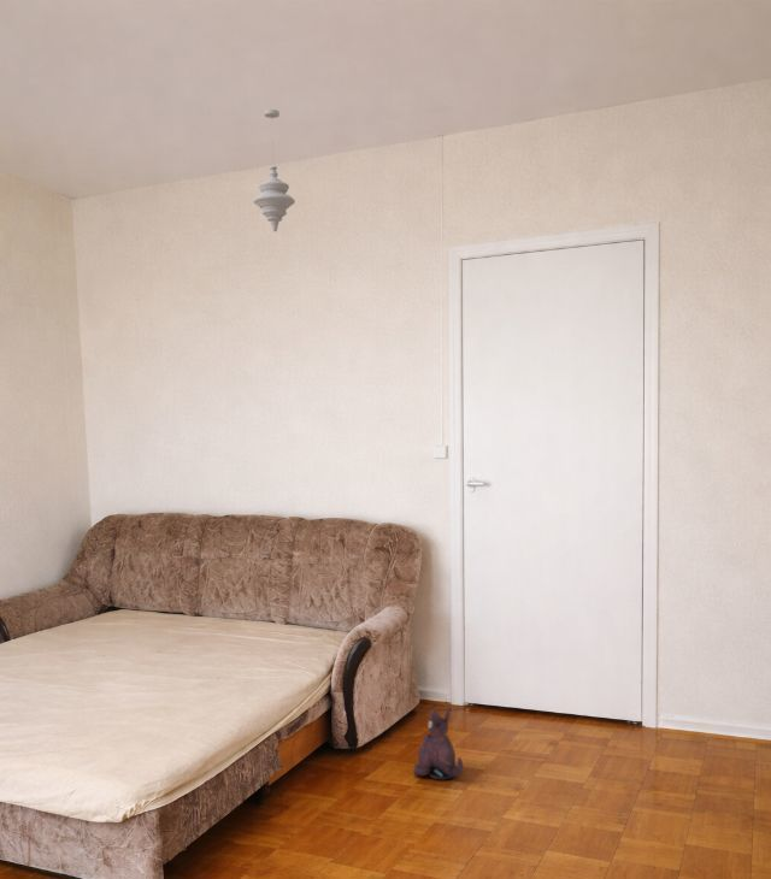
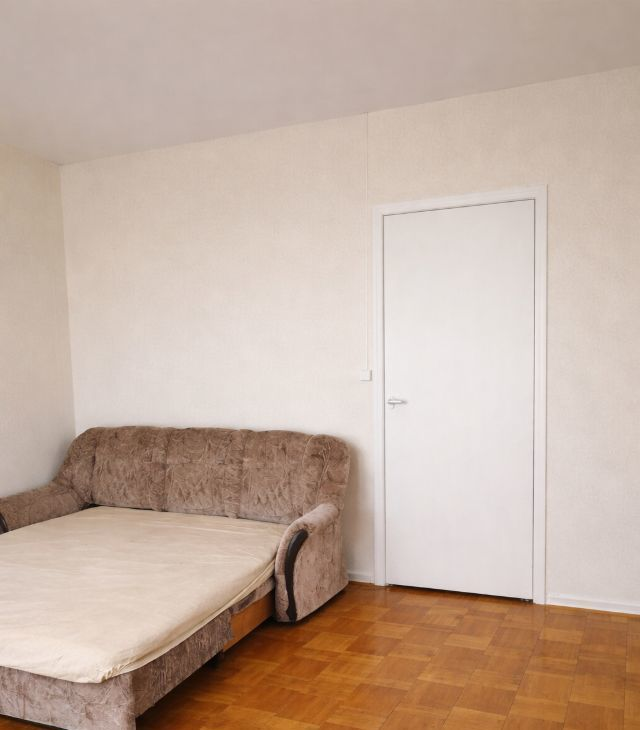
- plush toy [412,706,464,781]
- pendant light [252,108,296,232]
